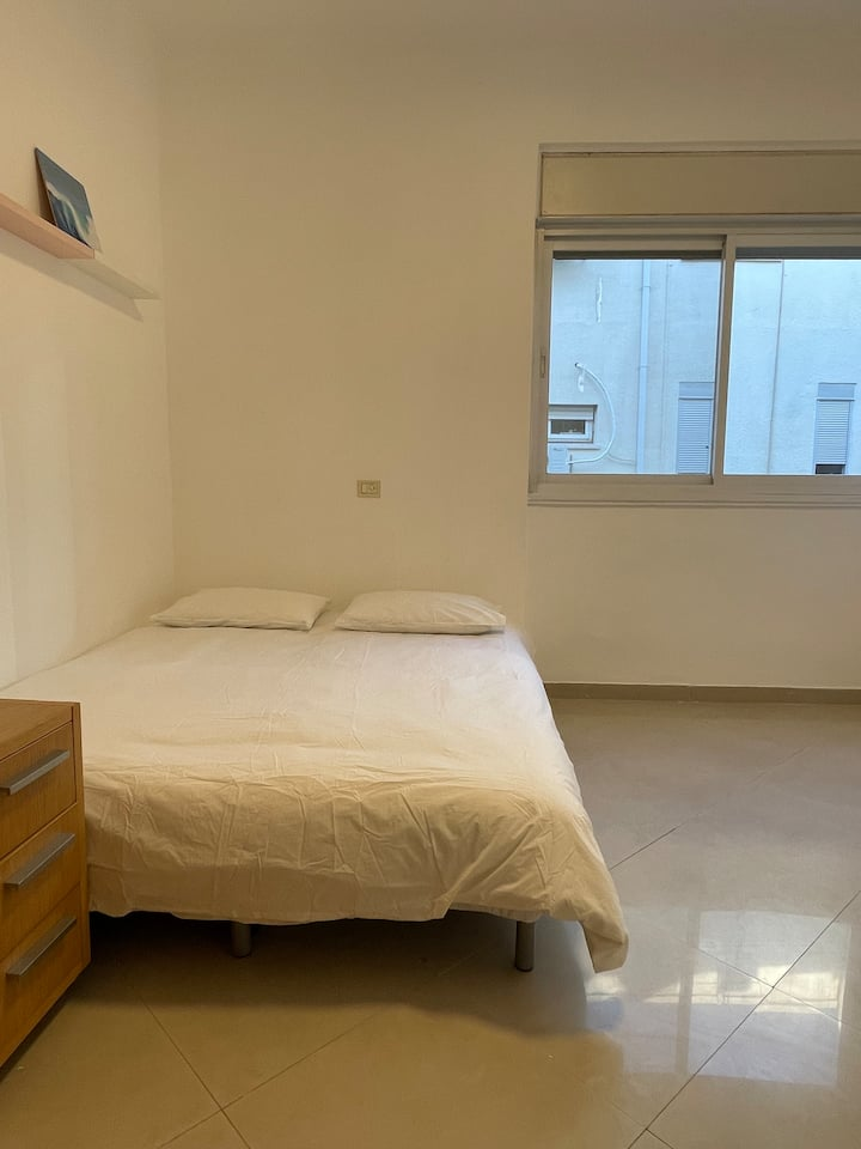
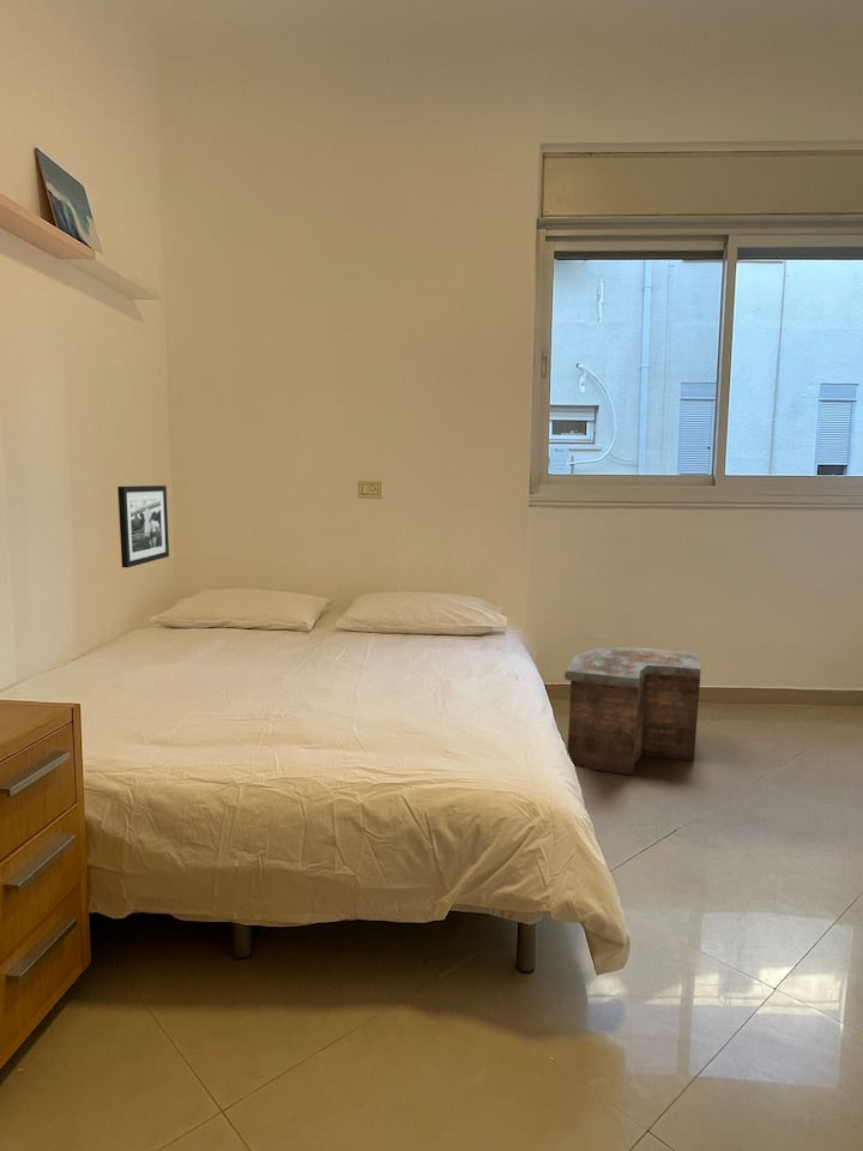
+ picture frame [116,484,170,568]
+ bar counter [563,646,702,776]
